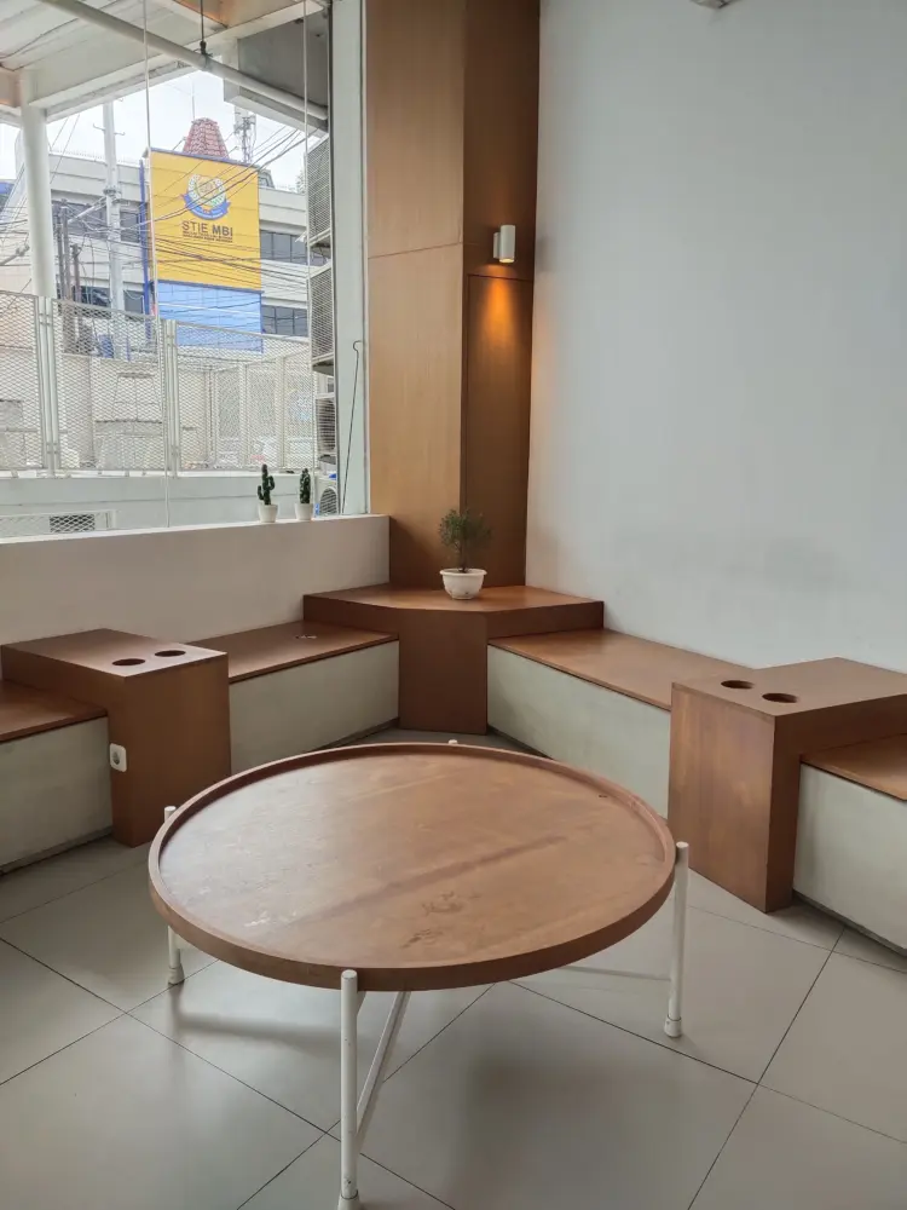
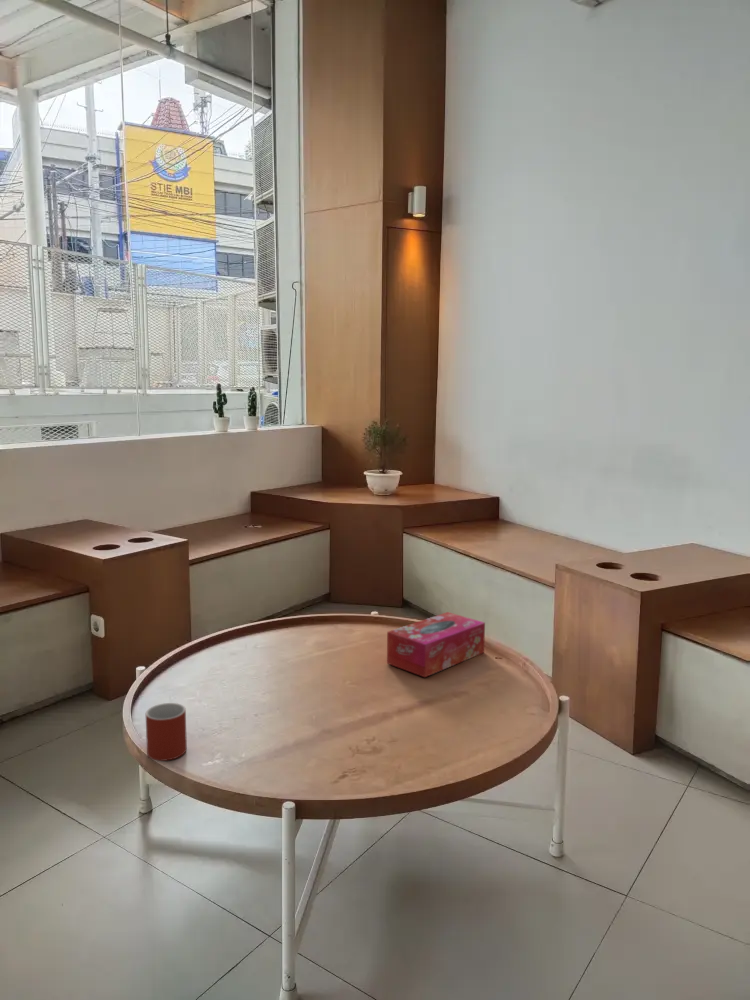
+ tissue box [386,611,486,678]
+ mug [145,702,188,762]
